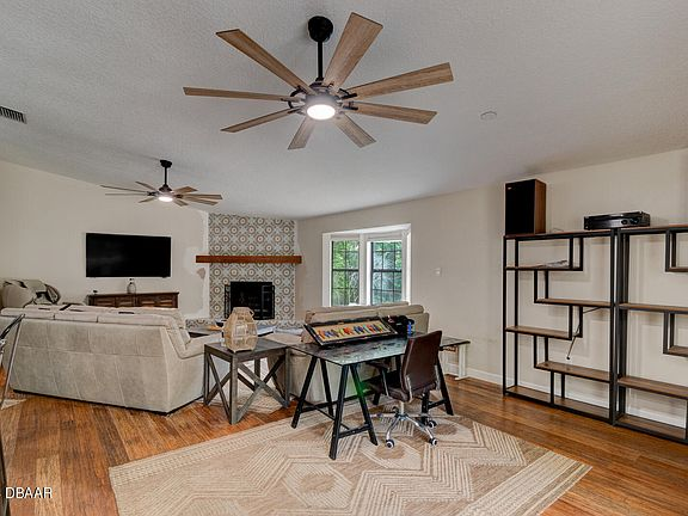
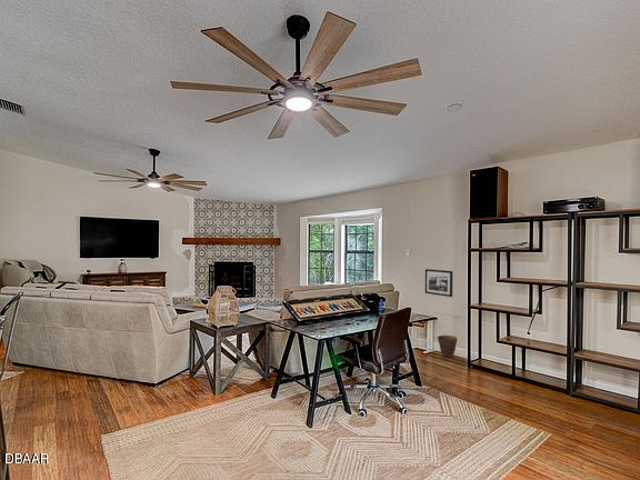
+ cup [437,334,458,359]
+ picture frame [424,268,453,298]
